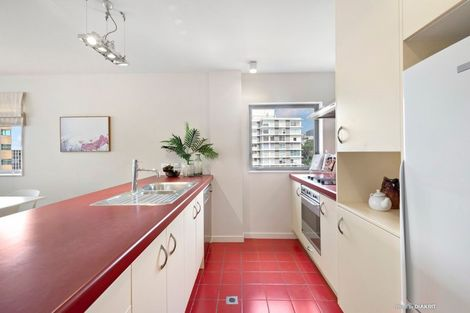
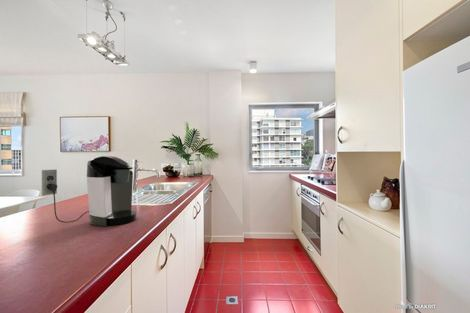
+ coffee maker [41,155,137,227]
